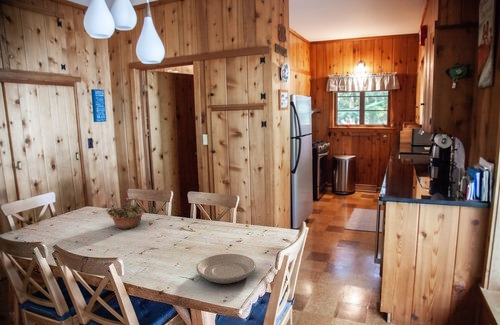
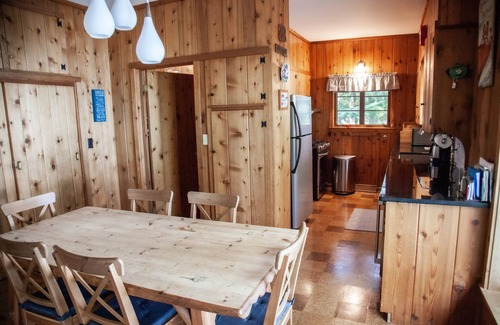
- plate [196,253,257,284]
- succulent planter [106,196,145,230]
